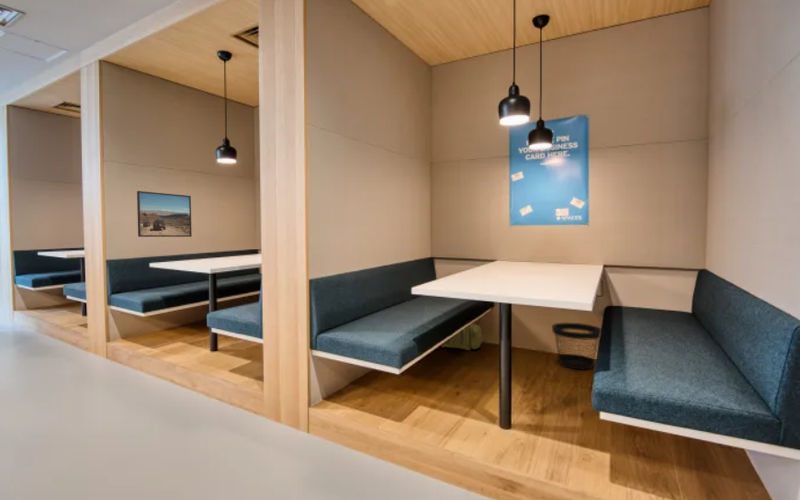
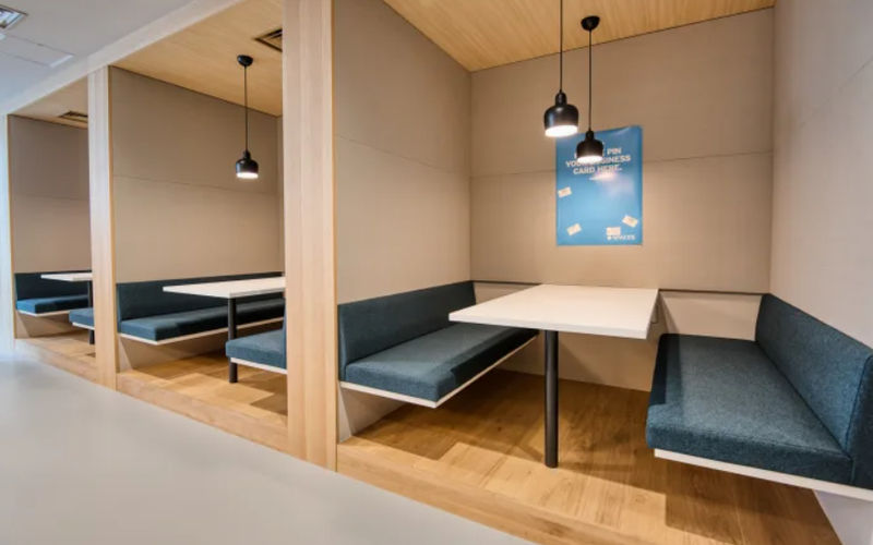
- backpack [440,321,483,351]
- wastebasket [551,322,602,371]
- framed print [136,190,193,238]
